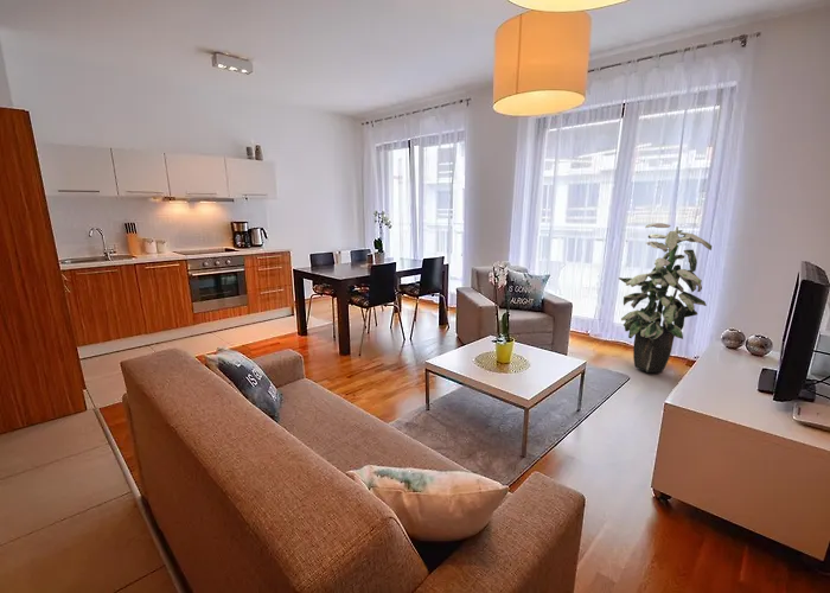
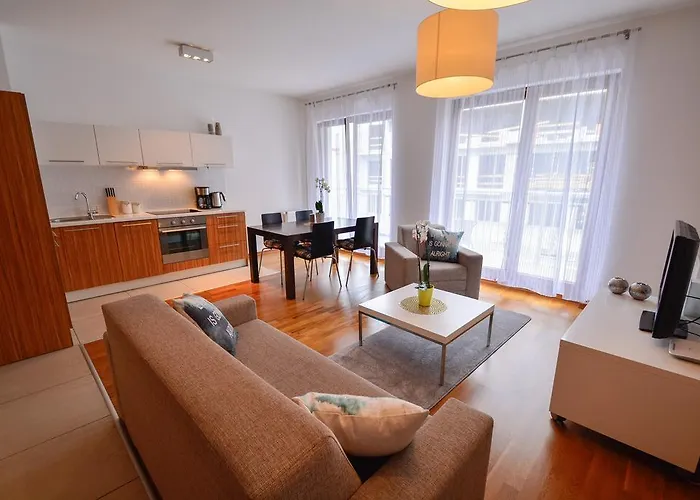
- indoor plant [618,222,713,374]
